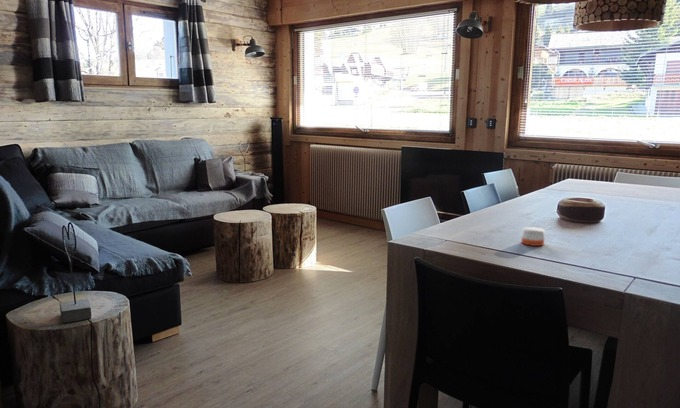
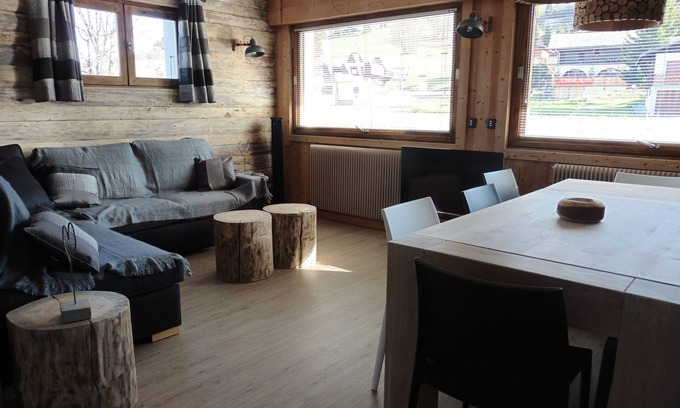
- candle [520,221,546,247]
